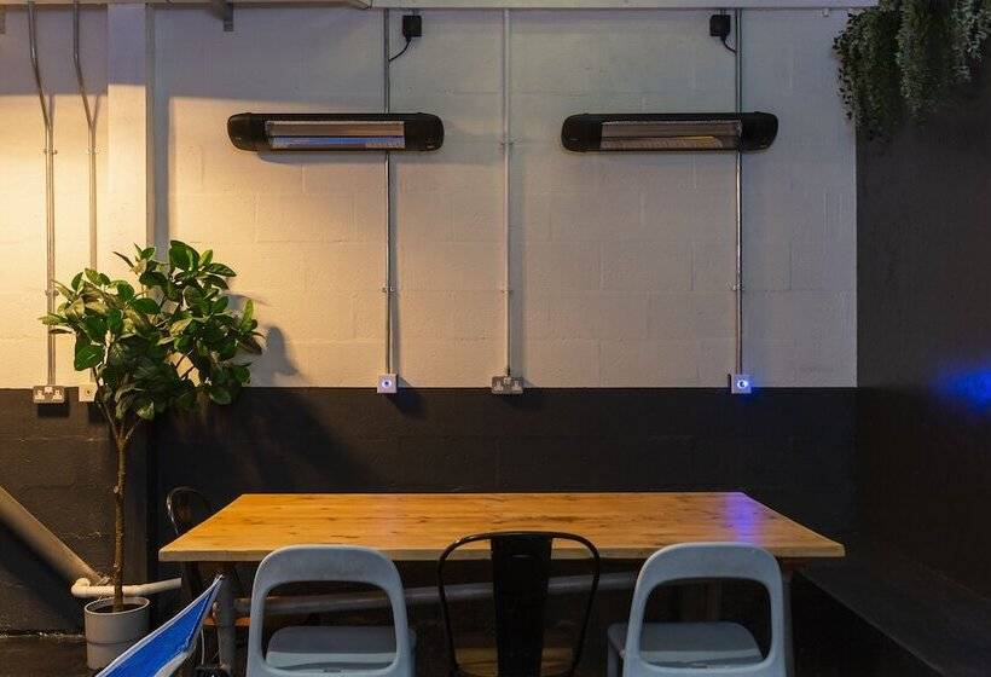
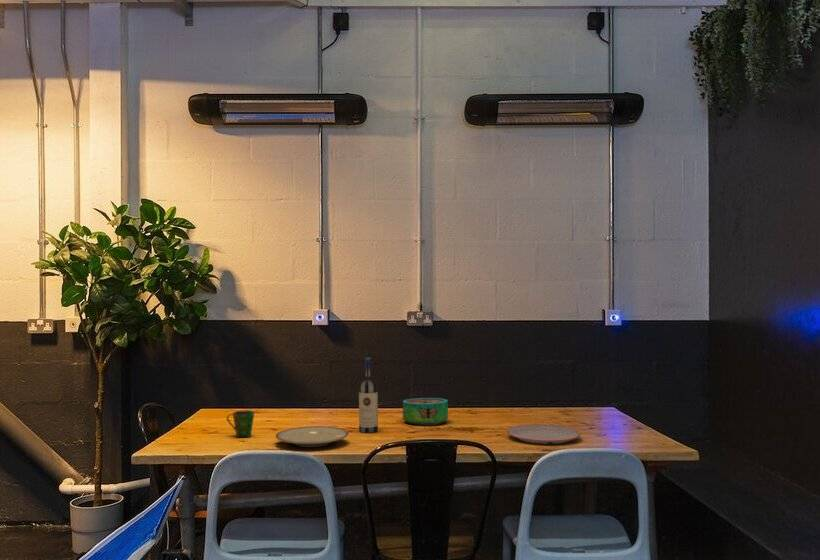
+ cup [226,409,255,438]
+ decorative bowl [402,397,449,427]
+ wine bottle [358,356,379,434]
+ plate [506,423,582,445]
+ plate [275,425,350,448]
